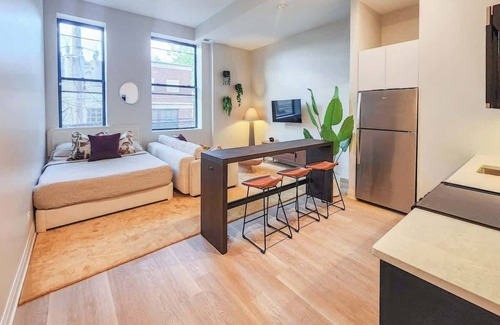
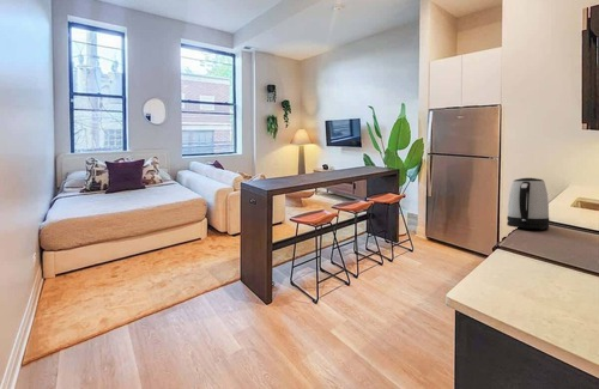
+ kettle [506,177,550,230]
